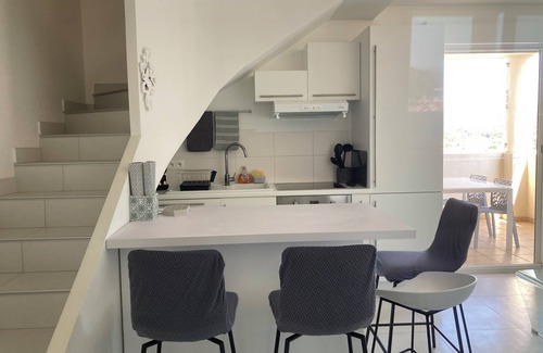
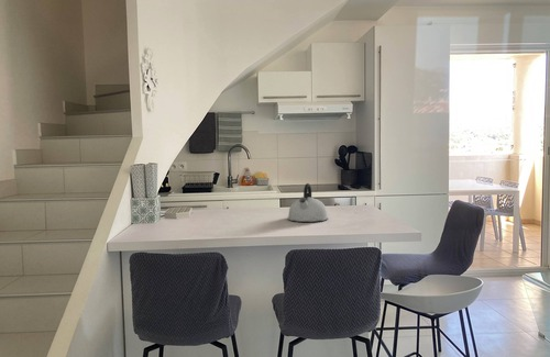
+ kettle [287,182,329,223]
